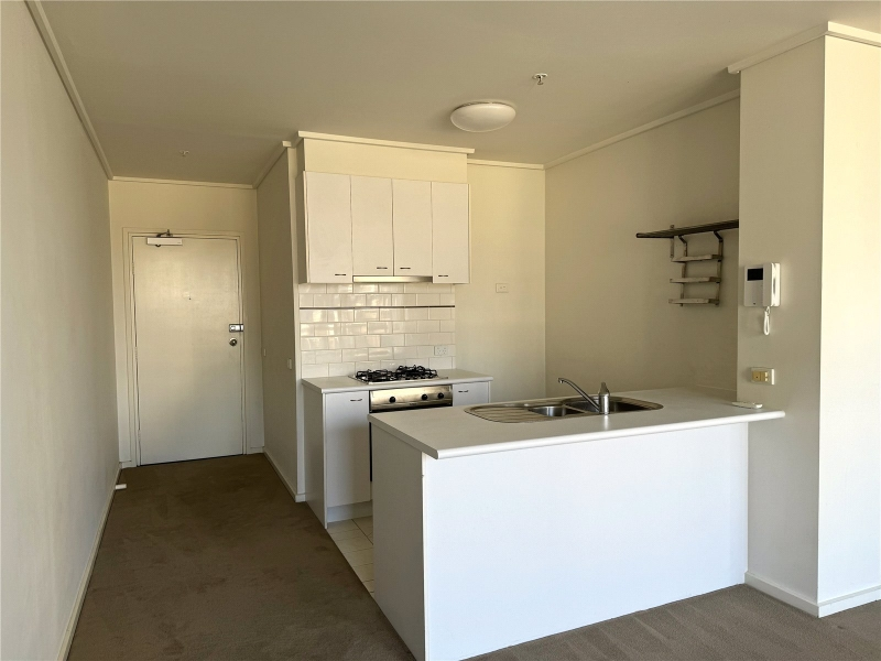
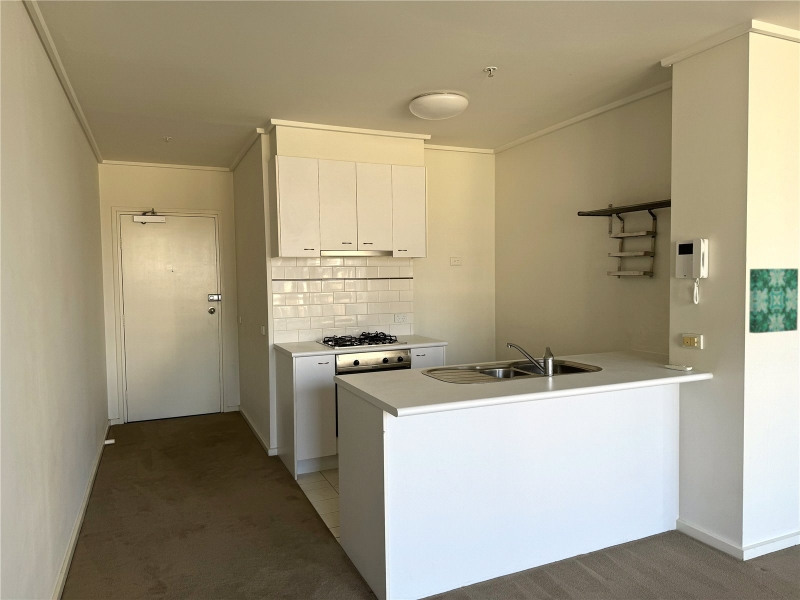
+ wall art [748,268,799,334]
